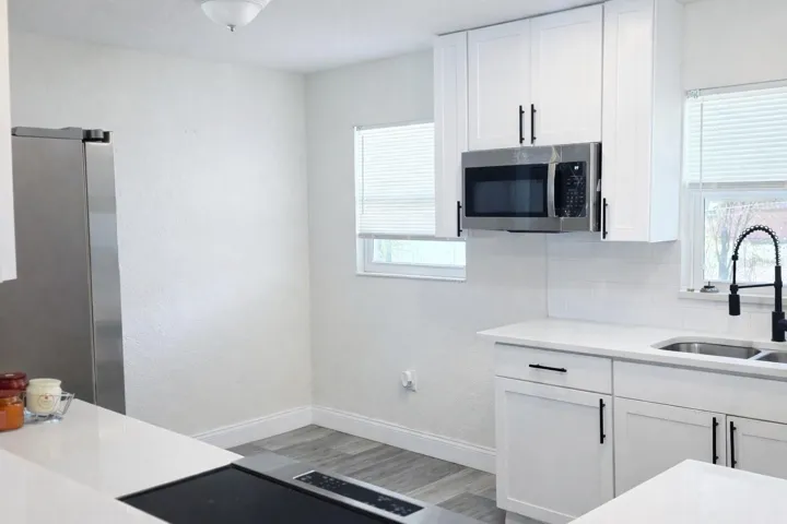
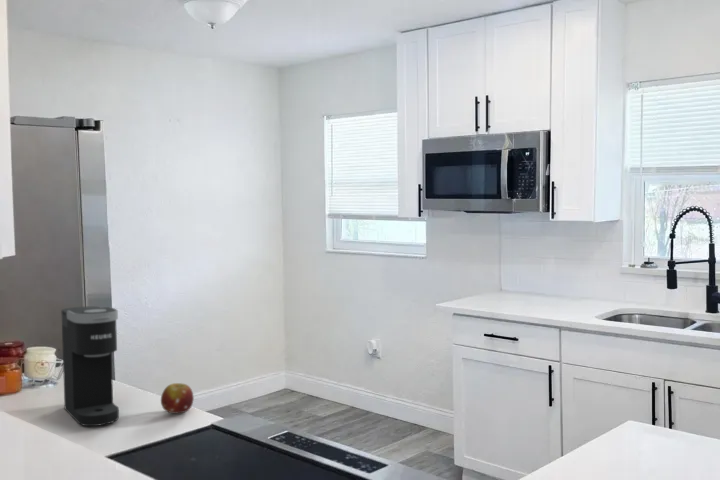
+ coffee maker [60,306,120,427]
+ fruit [160,382,195,414]
